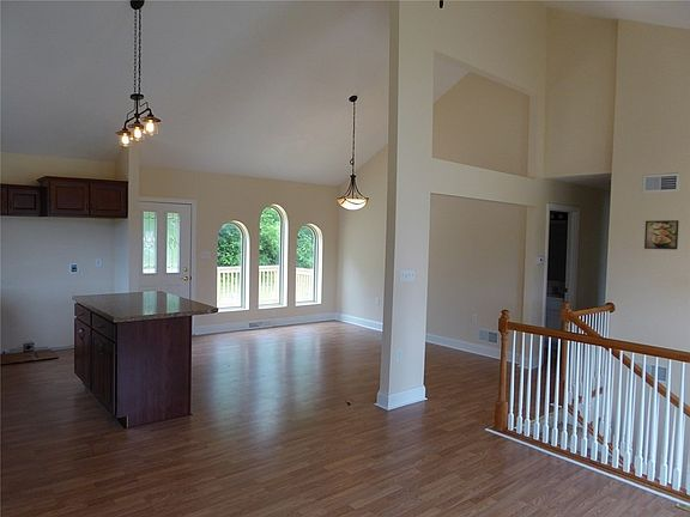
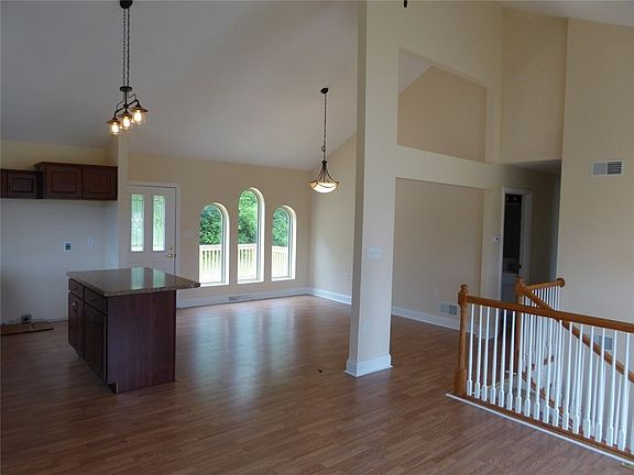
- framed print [643,219,680,250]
